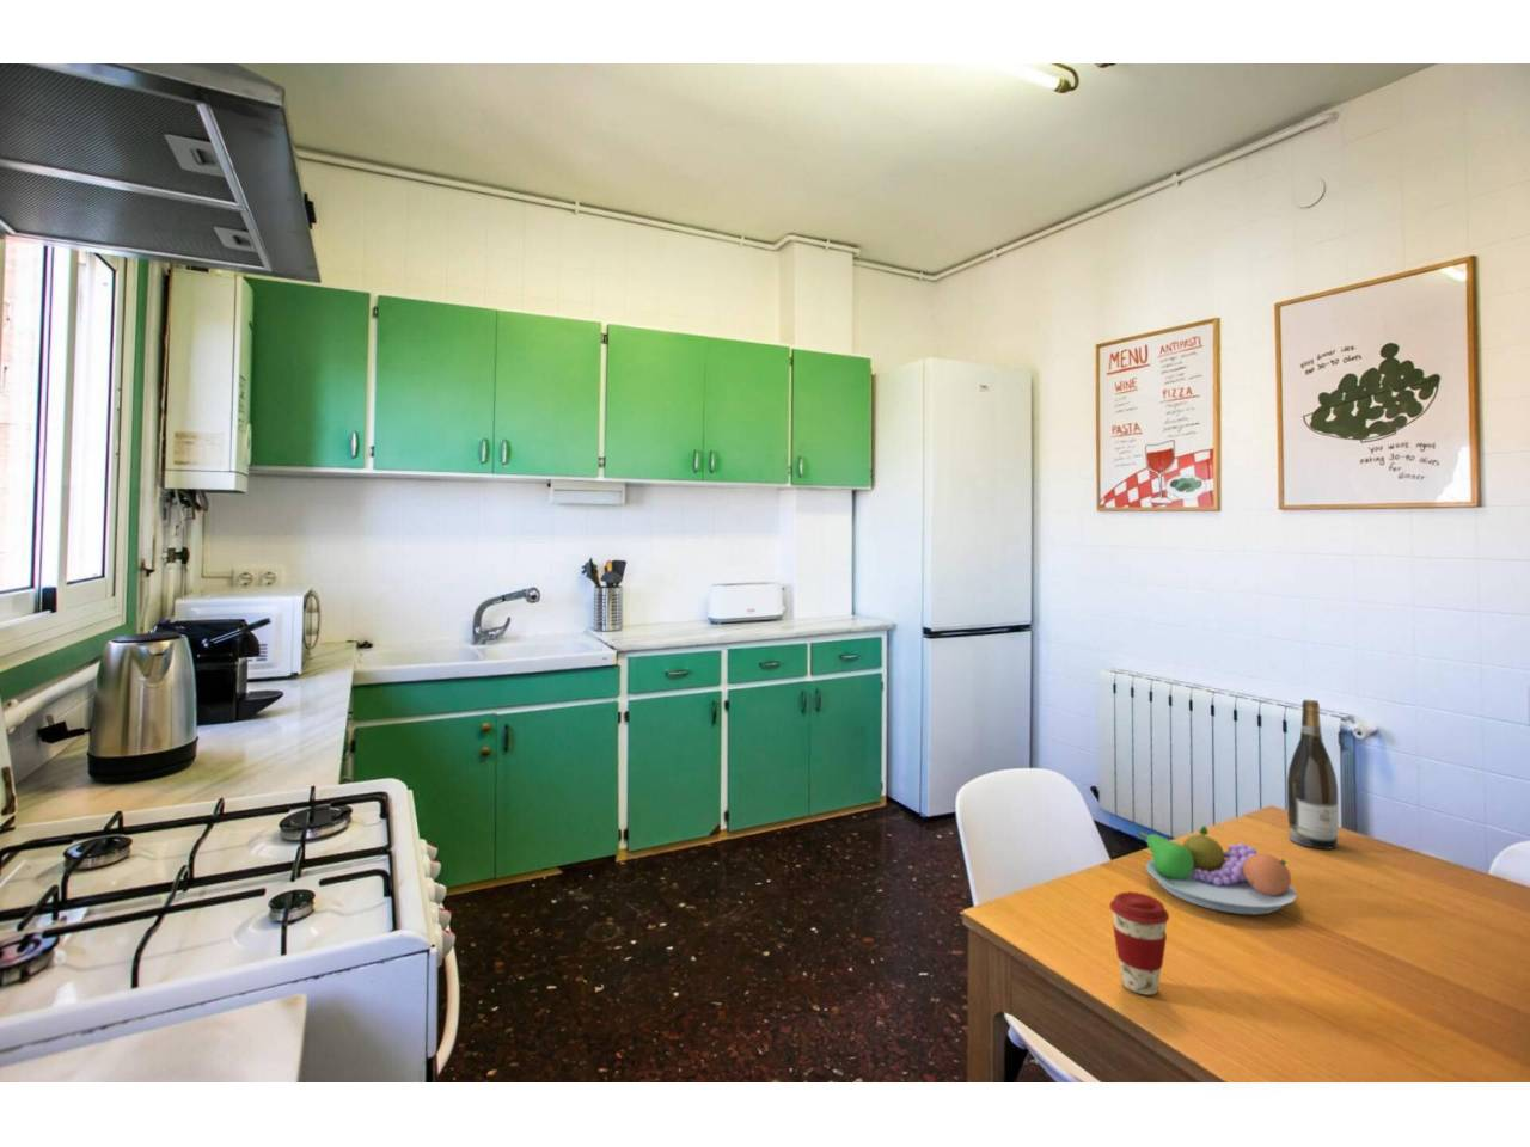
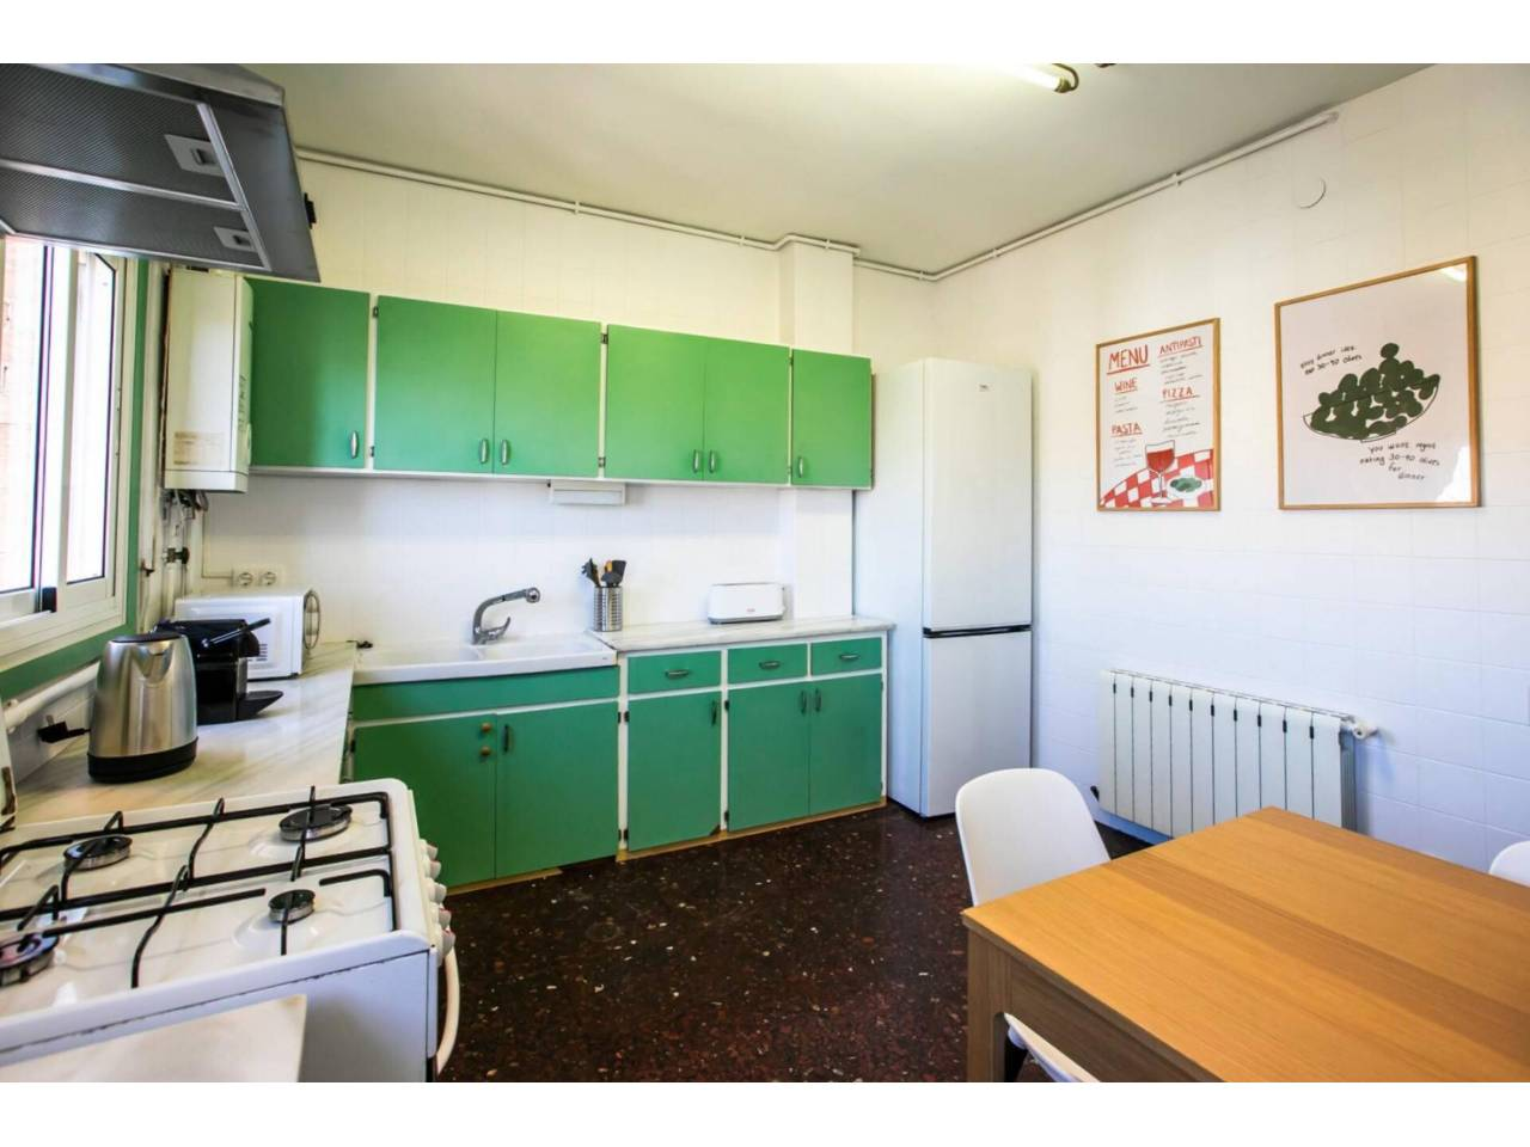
- fruit bowl [1138,824,1299,916]
- wine bottle [1287,699,1340,851]
- coffee cup [1108,892,1170,995]
